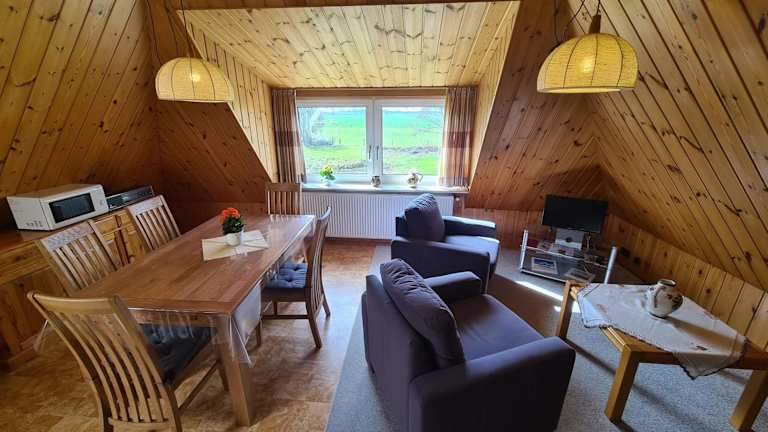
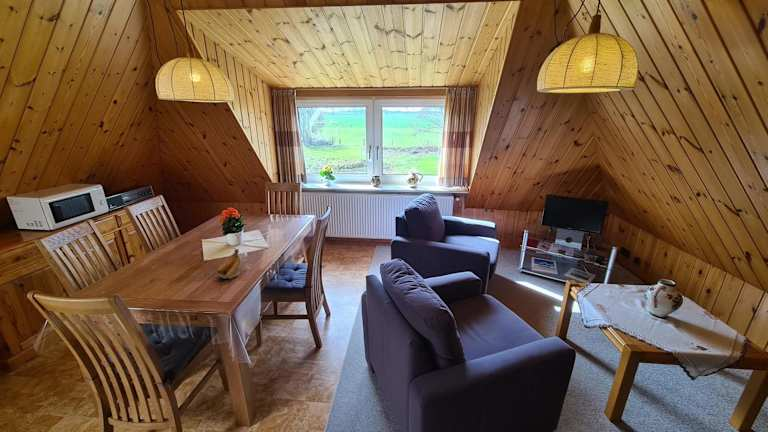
+ banana [216,248,241,280]
